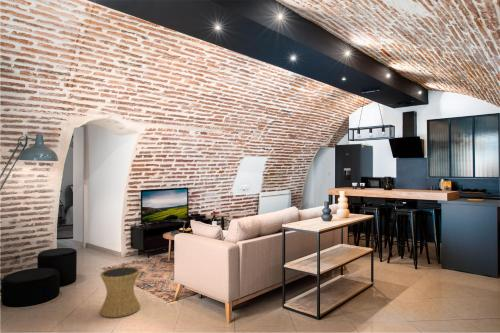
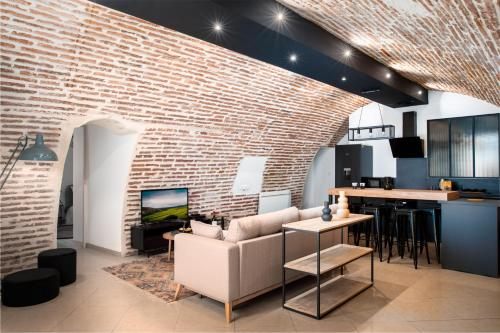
- side table [99,266,141,318]
